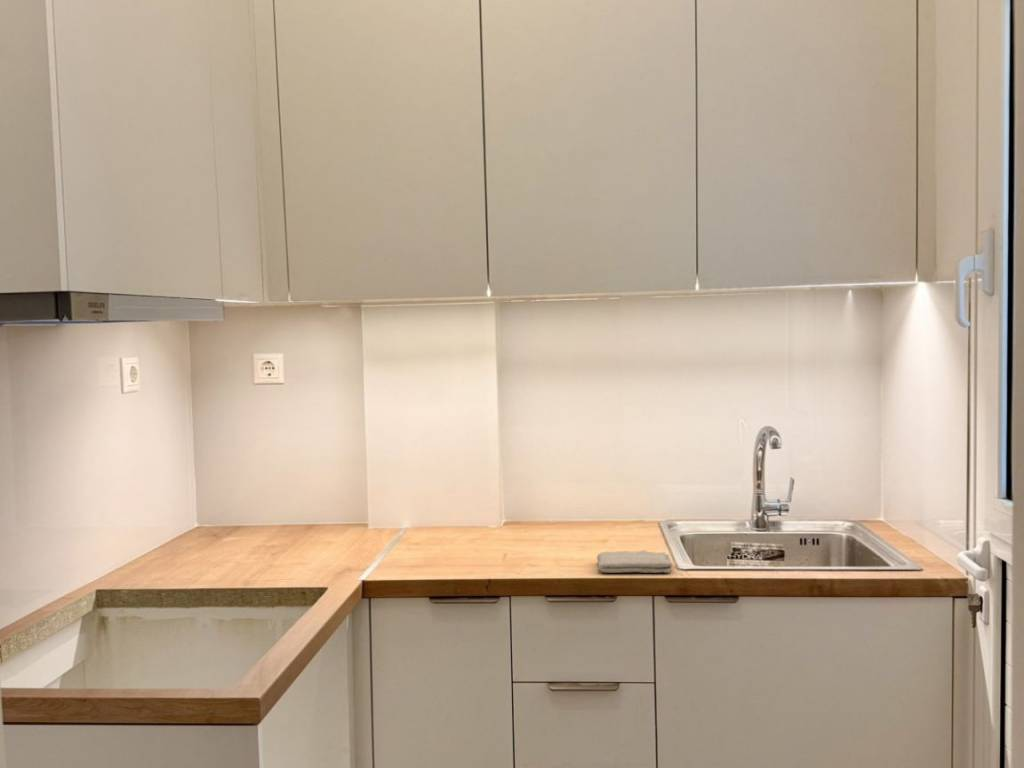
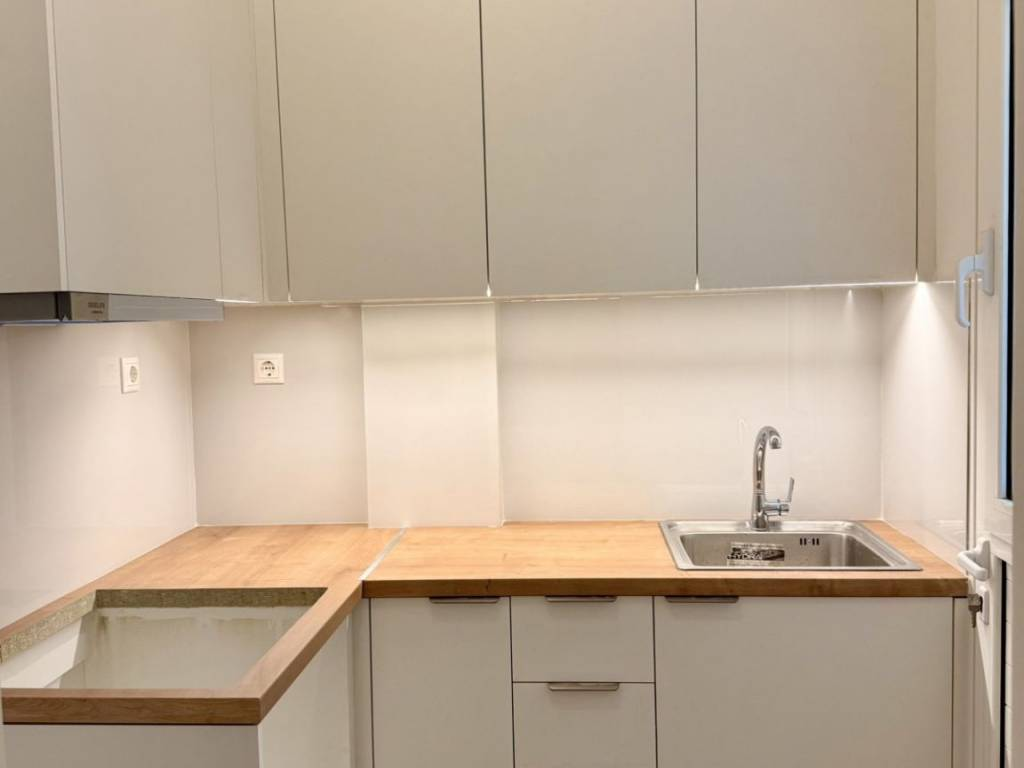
- washcloth [596,549,674,574]
